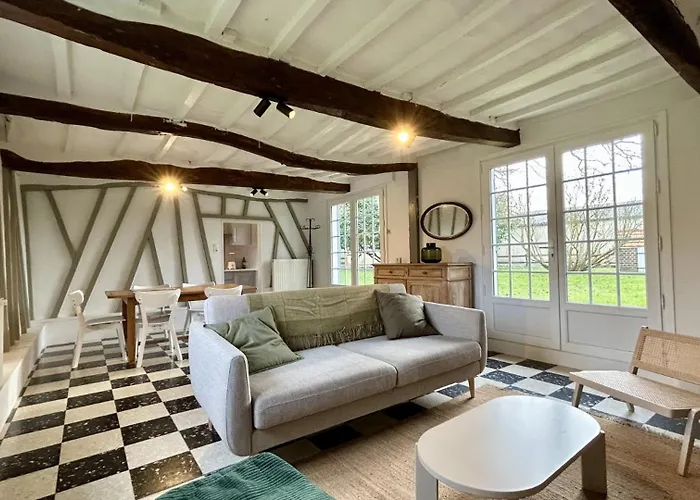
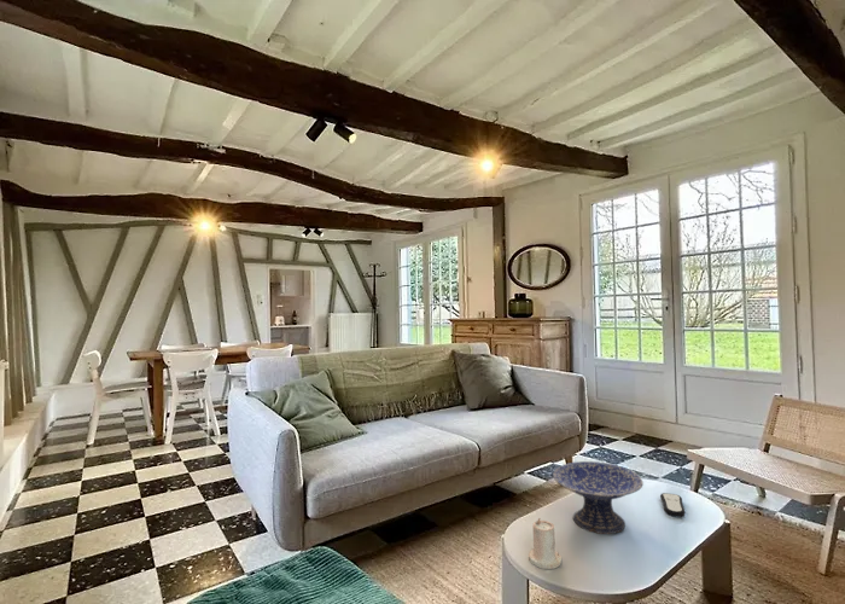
+ candle [528,517,563,570]
+ remote control [659,492,686,518]
+ decorative bowl [552,460,645,535]
